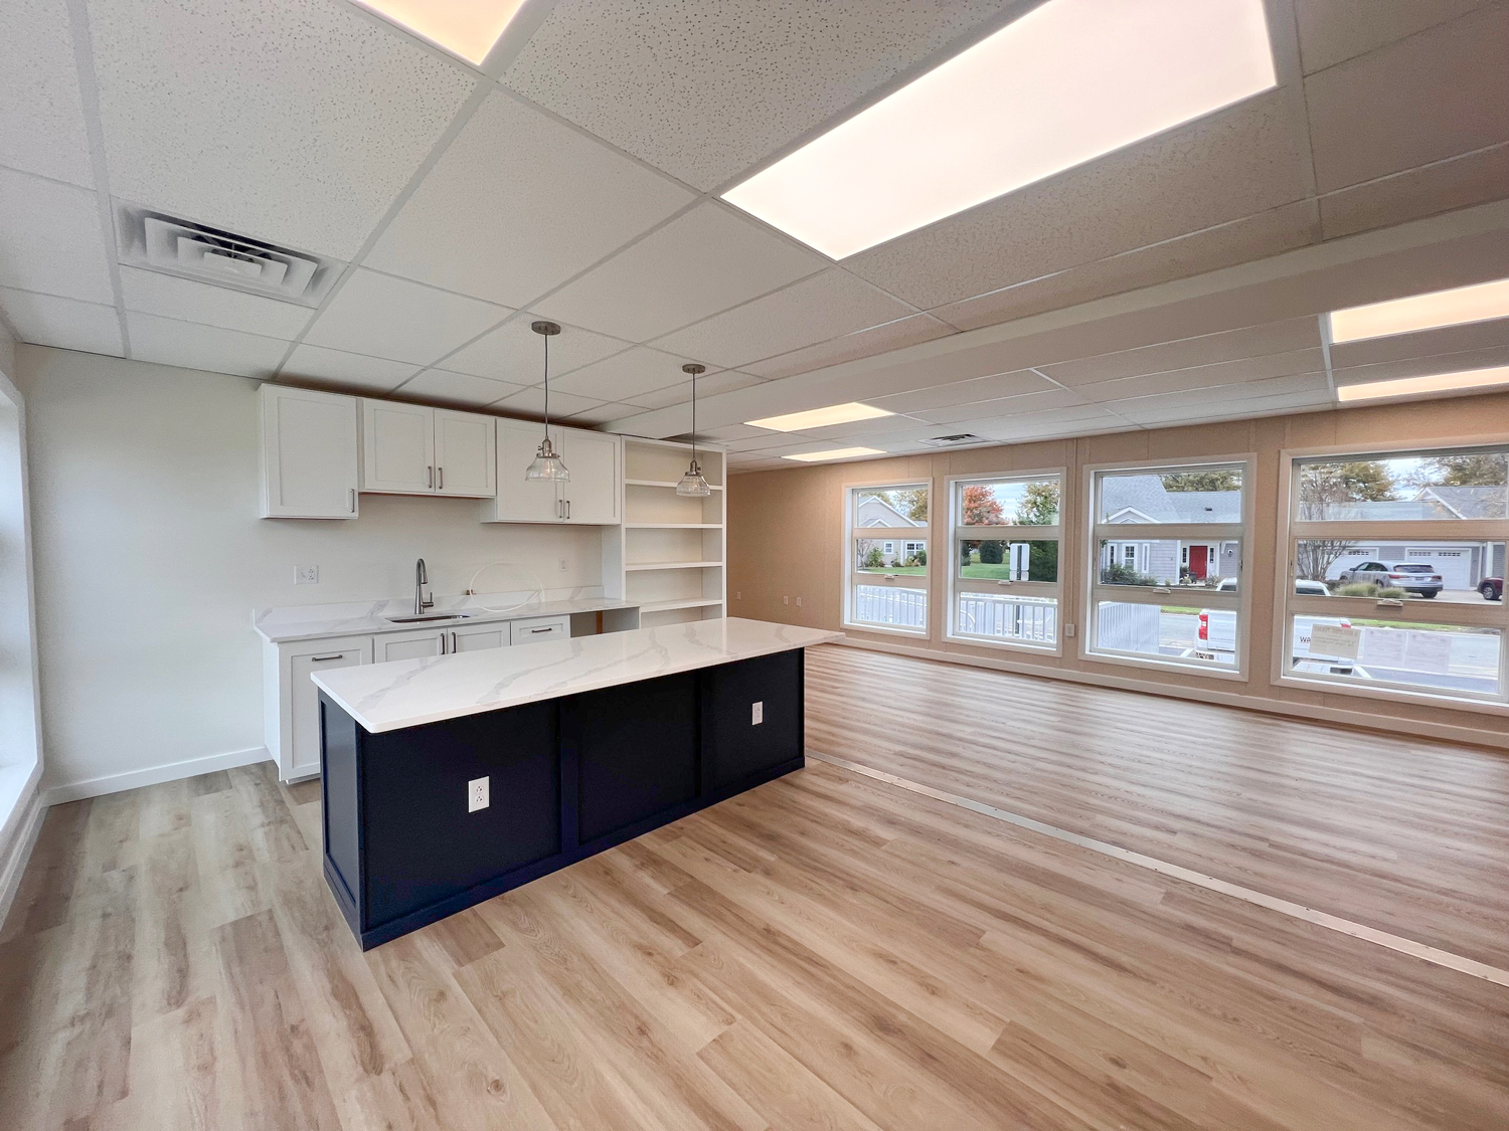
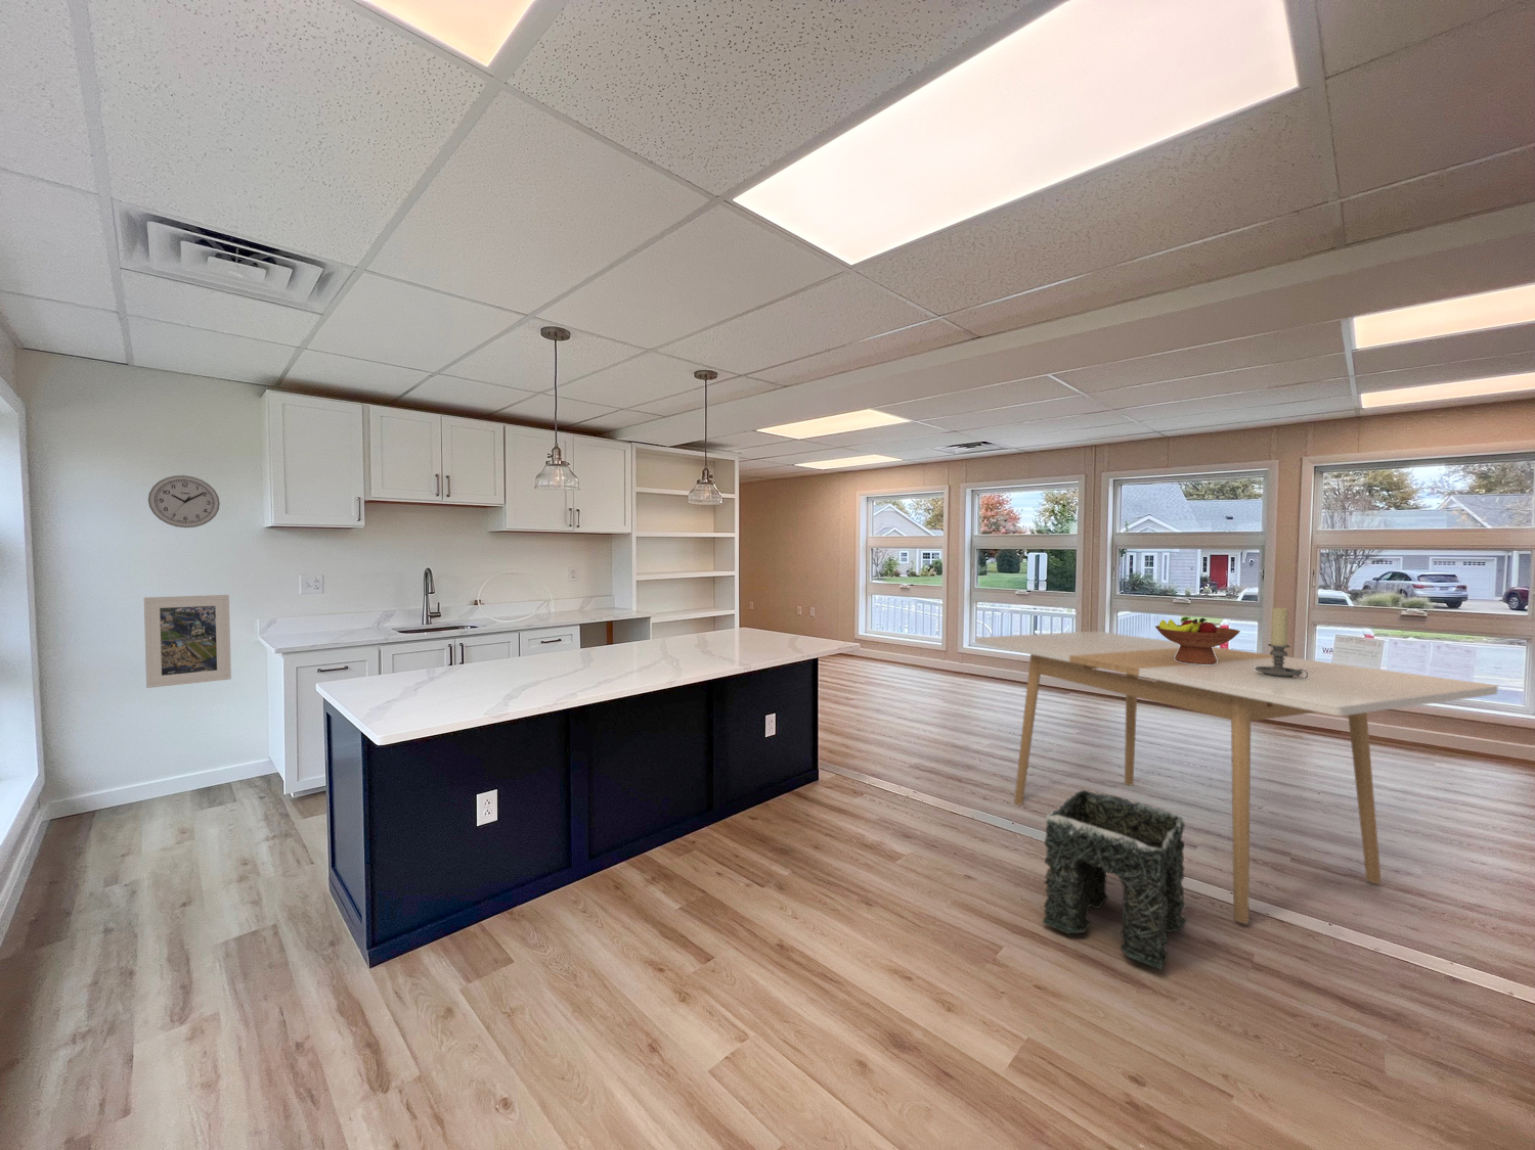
+ fruit bowl [1154,615,1241,664]
+ wall clock [147,475,221,528]
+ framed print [144,594,232,689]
+ candle holder [1255,608,1308,679]
+ stone arch [1041,789,1187,970]
+ dining table [974,629,1499,924]
